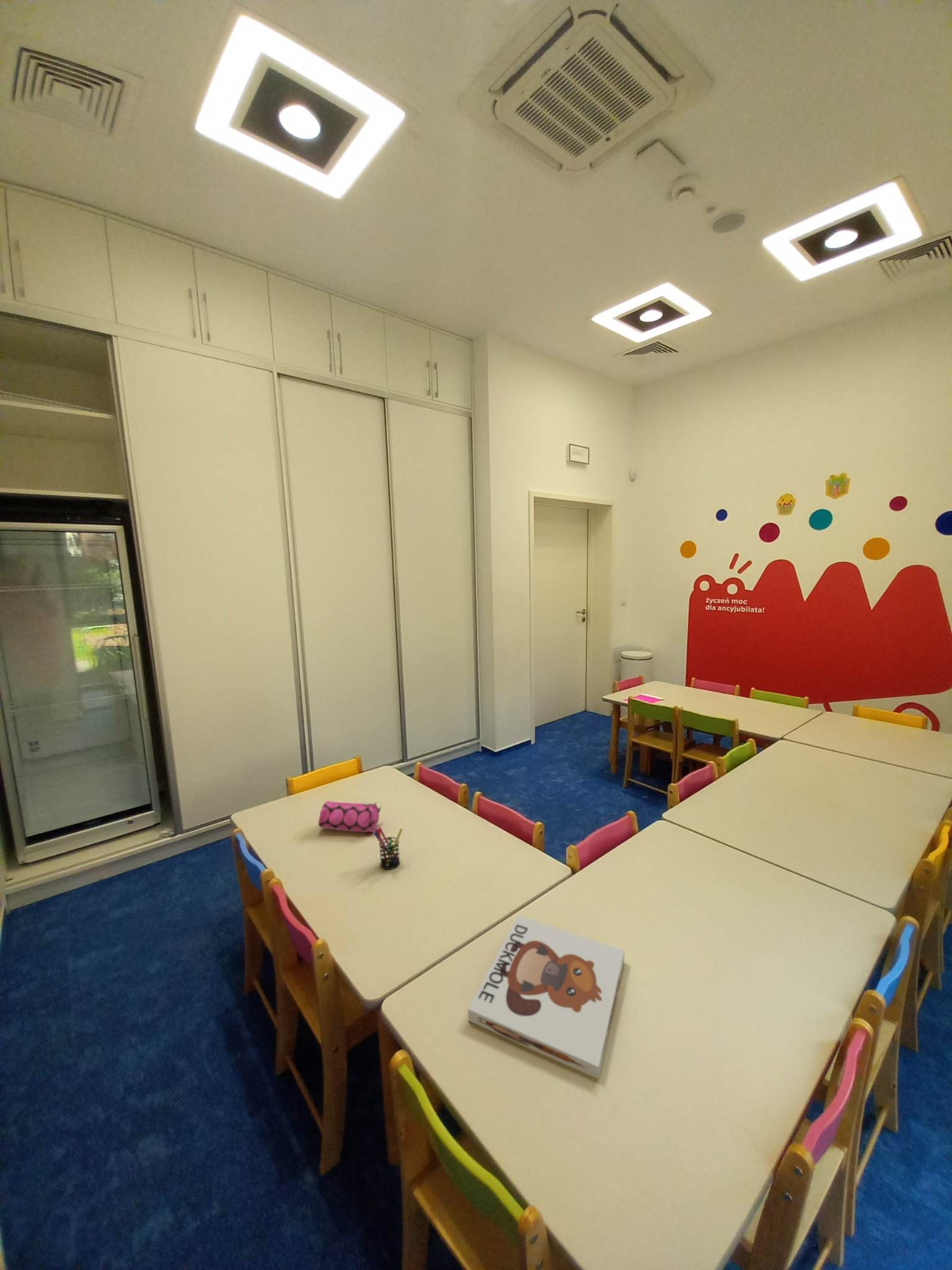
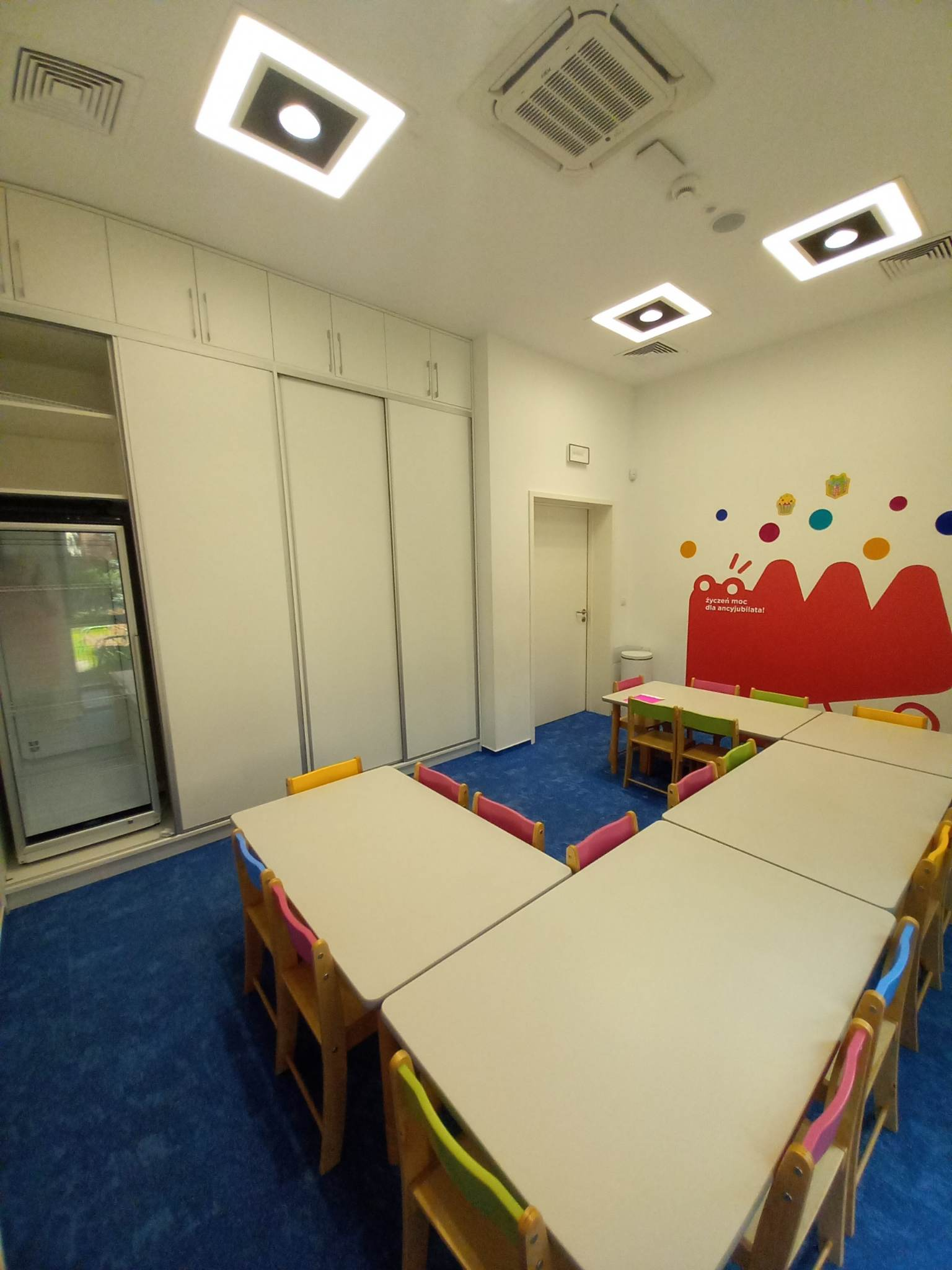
- board game [467,915,625,1080]
- pen holder [373,827,403,870]
- pencil case [318,801,382,833]
